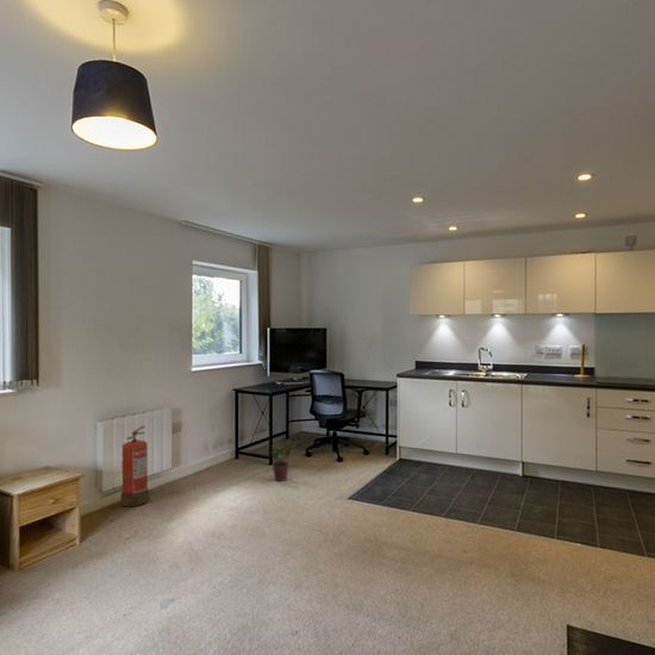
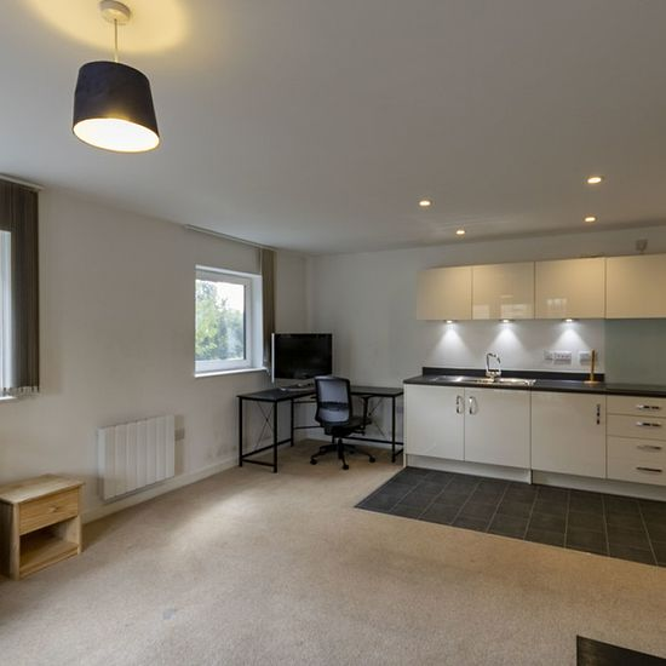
- fire extinguisher [119,425,150,507]
- potted plant [270,438,295,482]
